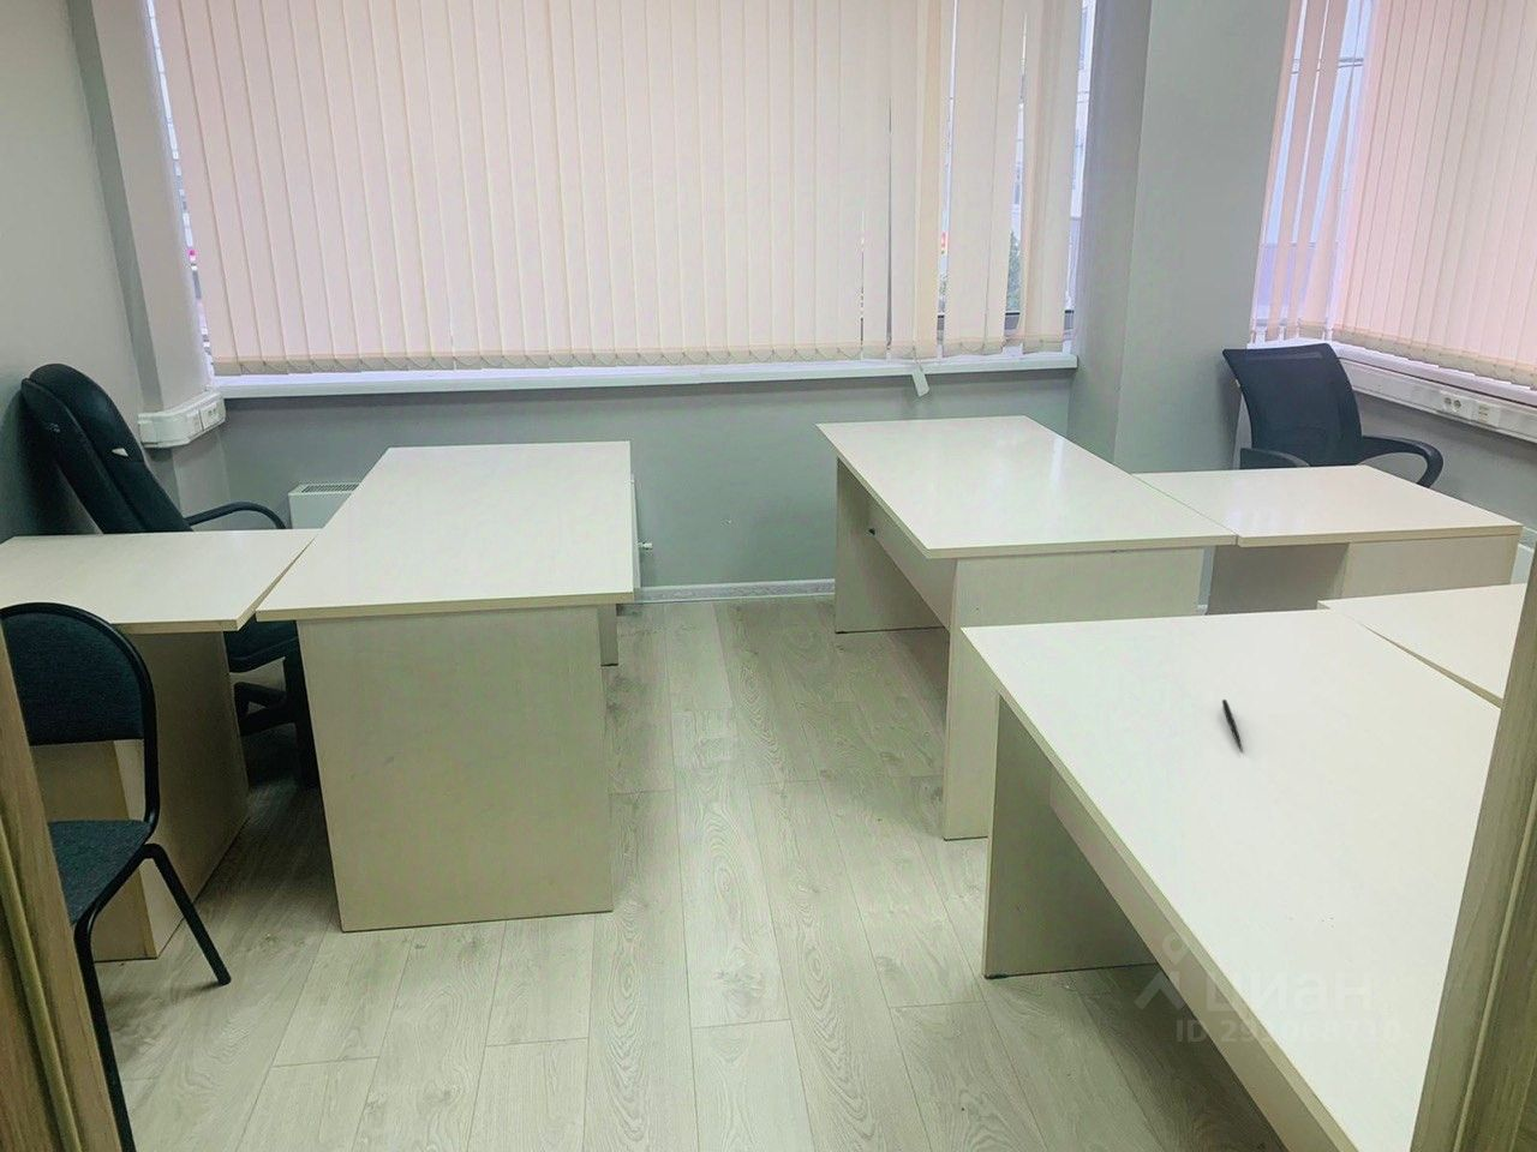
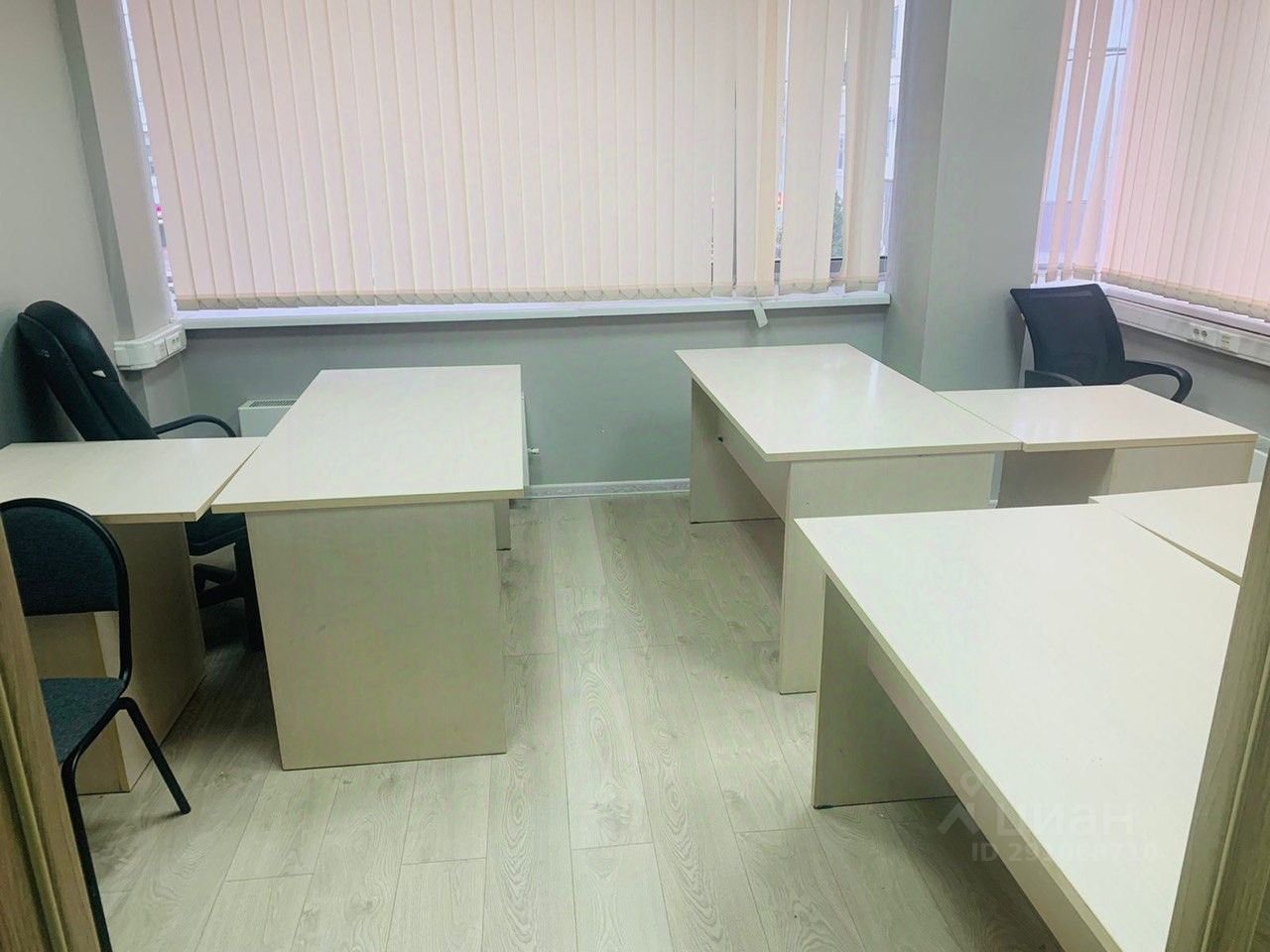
- pen [1221,698,1244,754]
